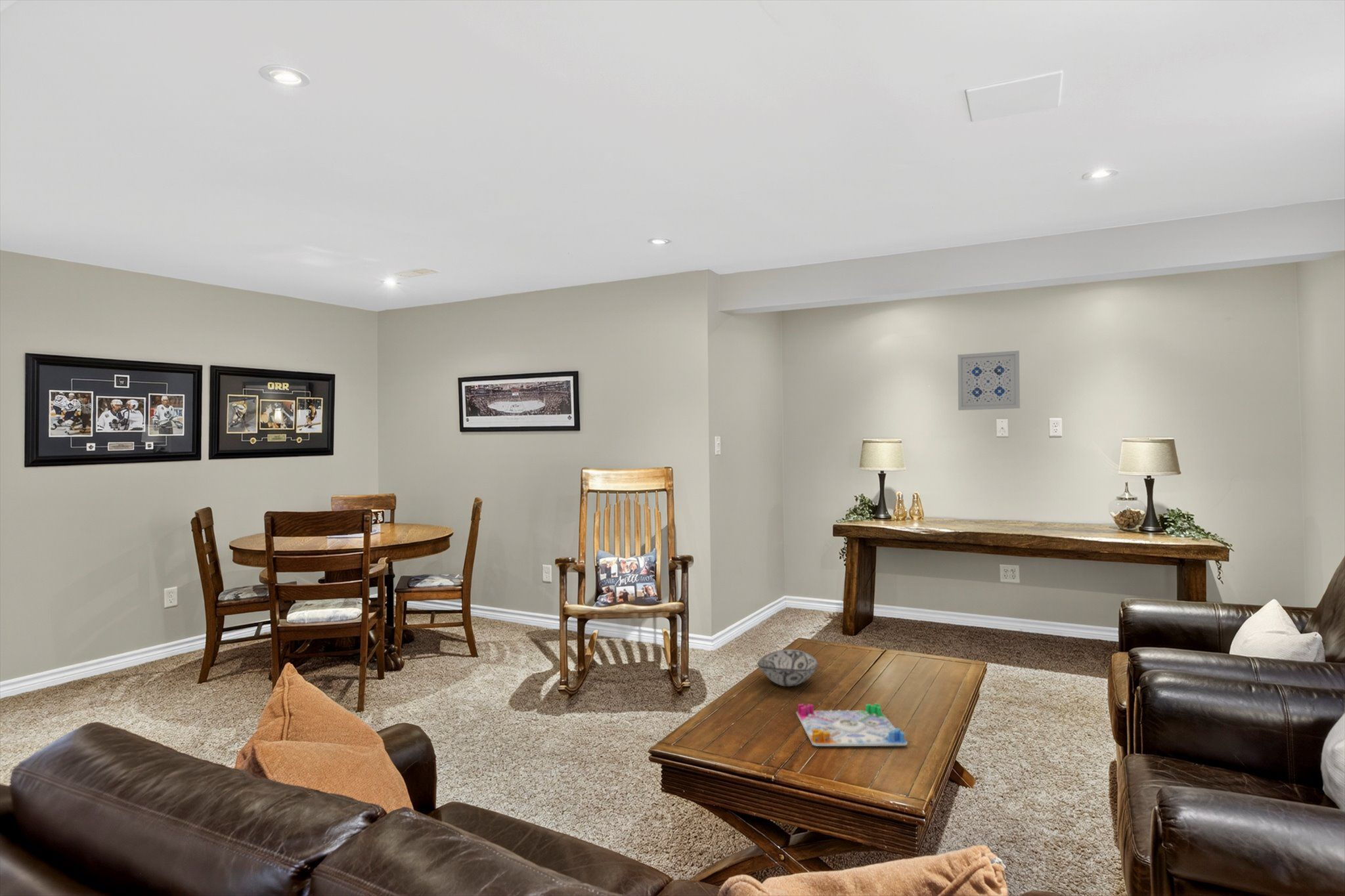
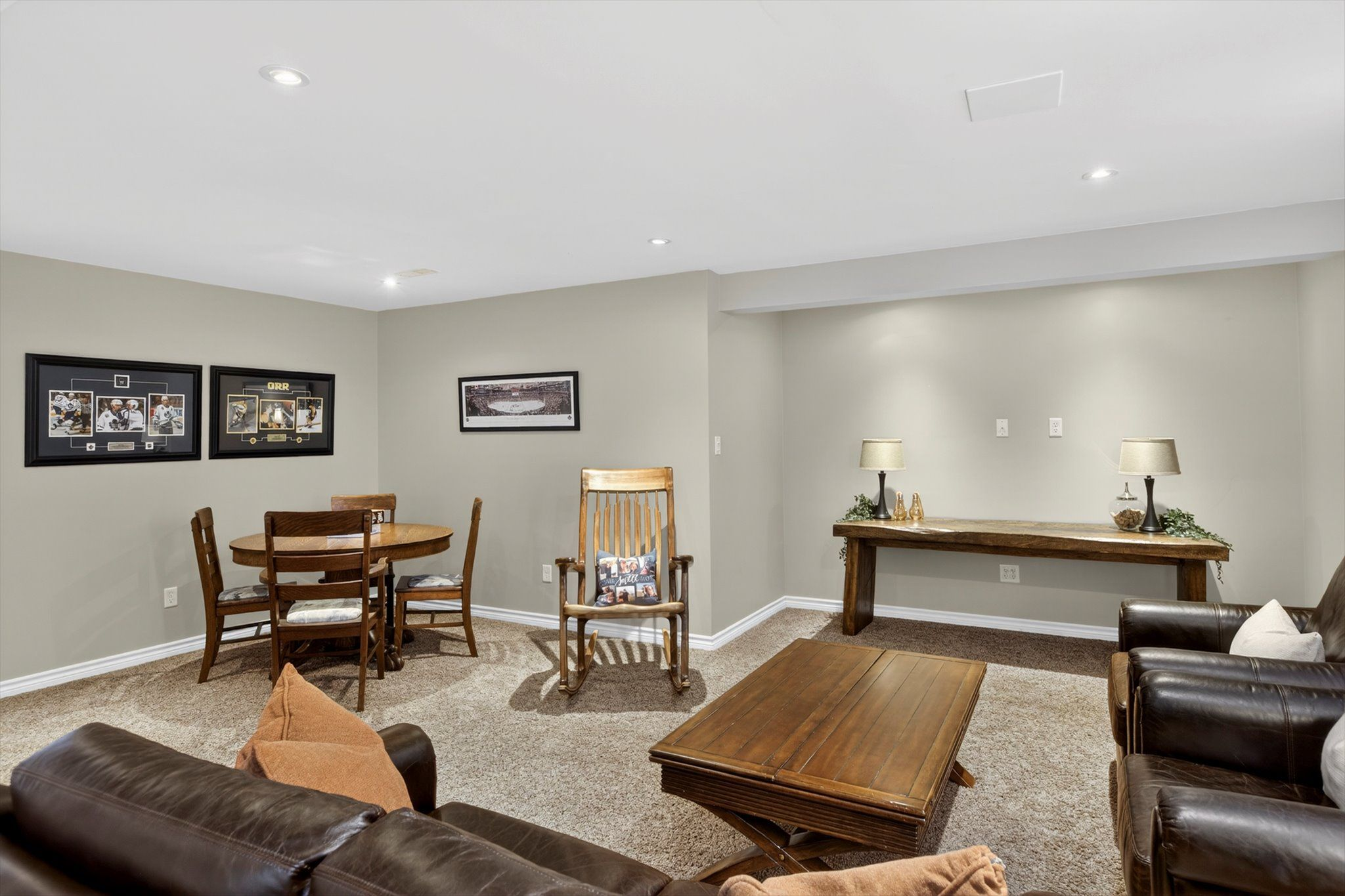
- wall art [957,350,1021,411]
- board game [796,703,908,747]
- decorative bowl [757,649,819,687]
